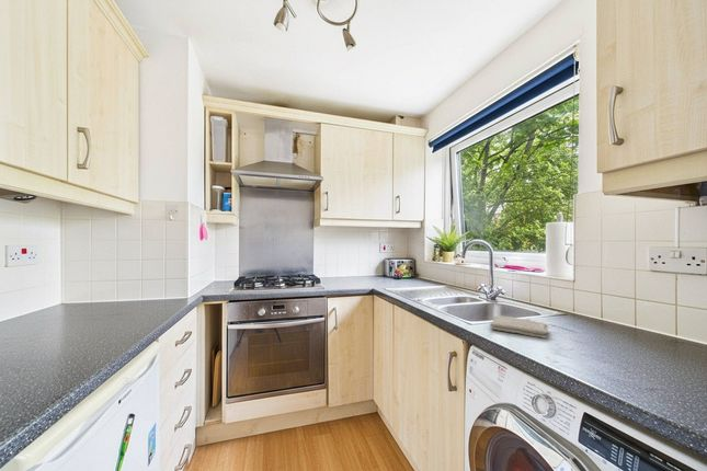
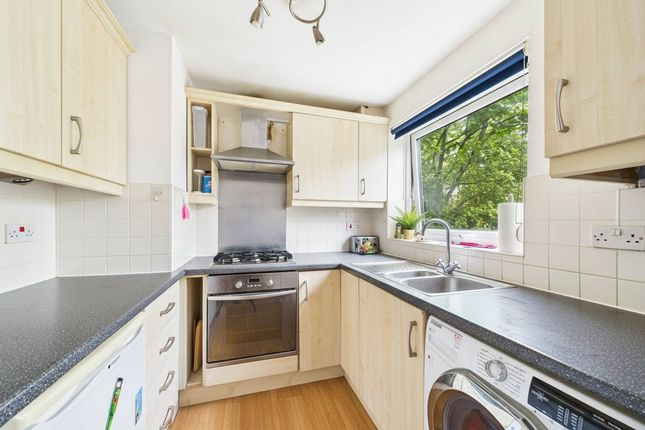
- washcloth [490,314,550,340]
